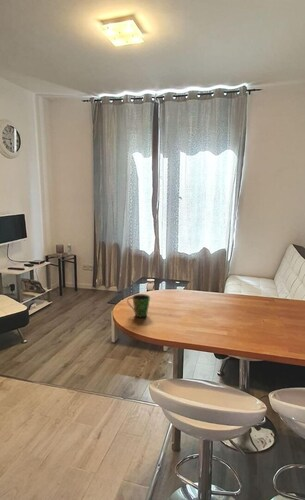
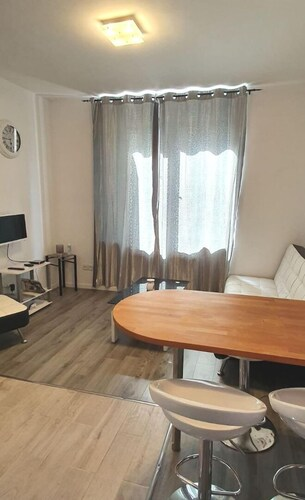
- cup [126,293,151,318]
